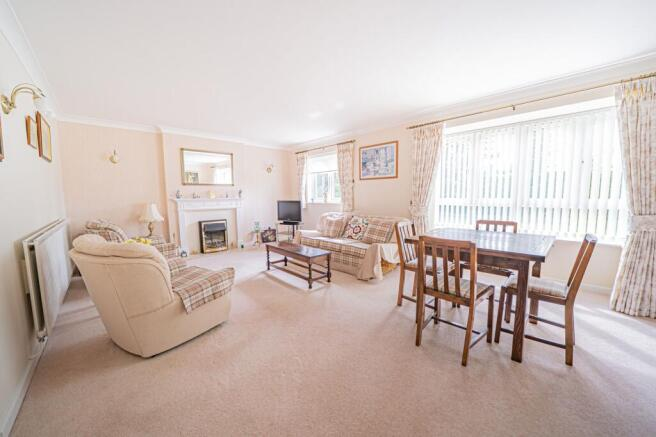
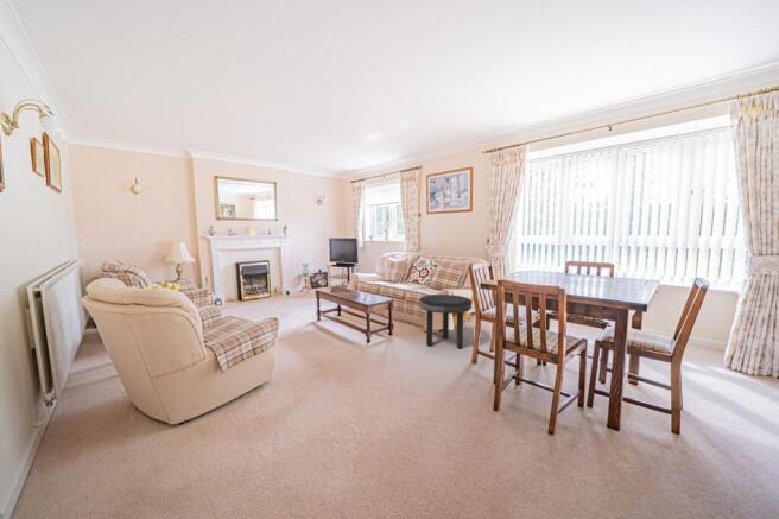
+ side table [418,293,473,349]
